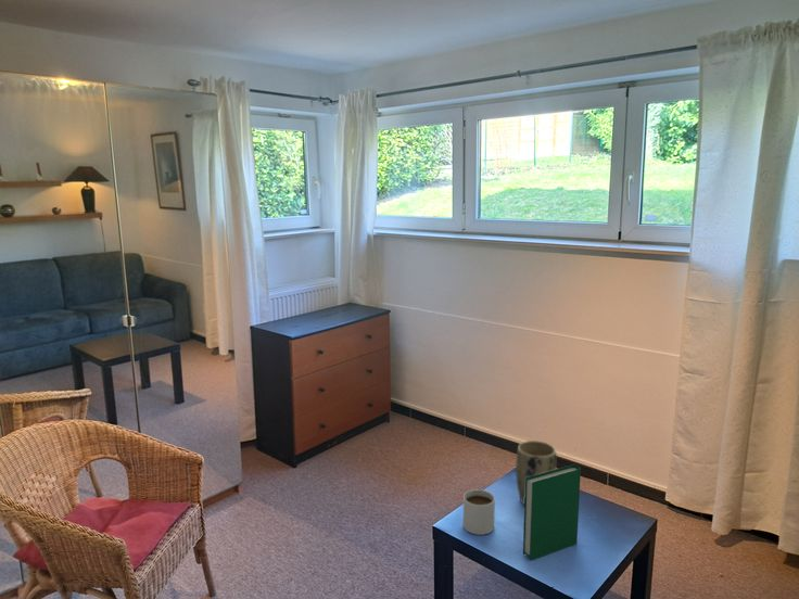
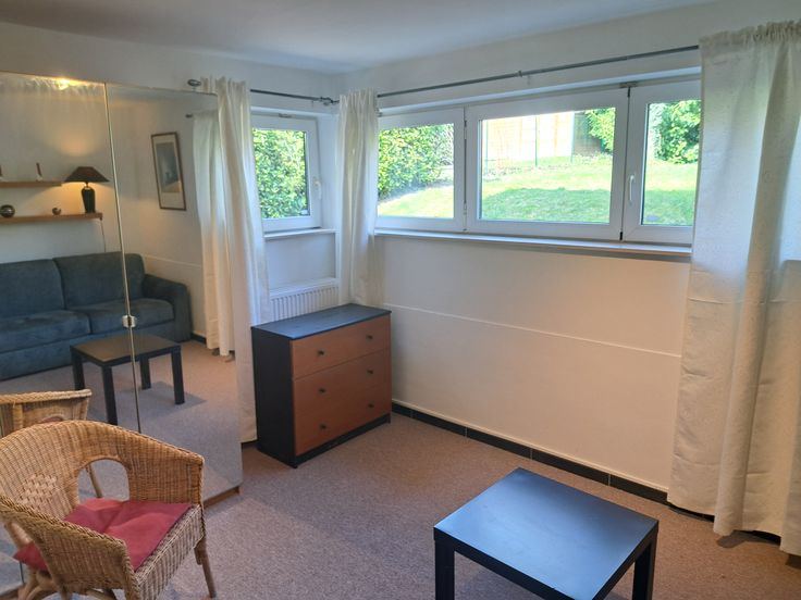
- book [522,463,582,561]
- plant pot [515,439,557,506]
- mug [462,488,496,536]
